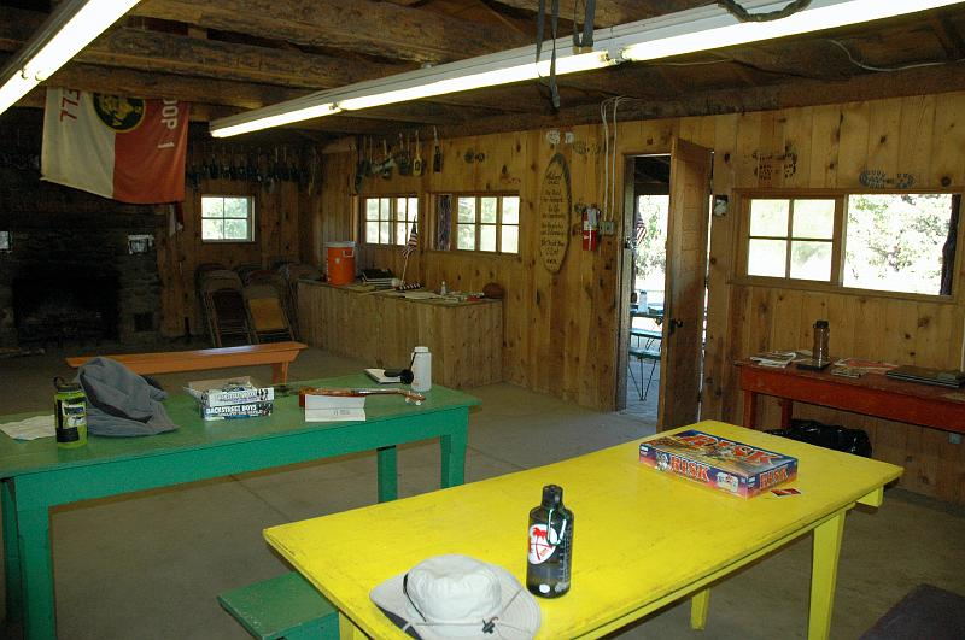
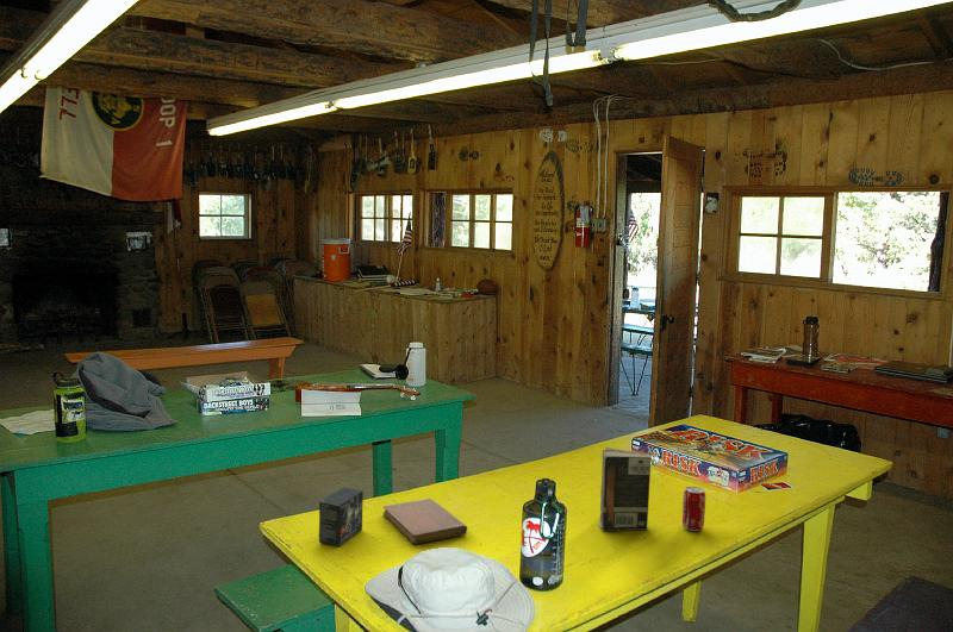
+ book [598,446,653,532]
+ beverage can [681,486,706,532]
+ small box [318,487,365,547]
+ notebook [382,498,468,545]
